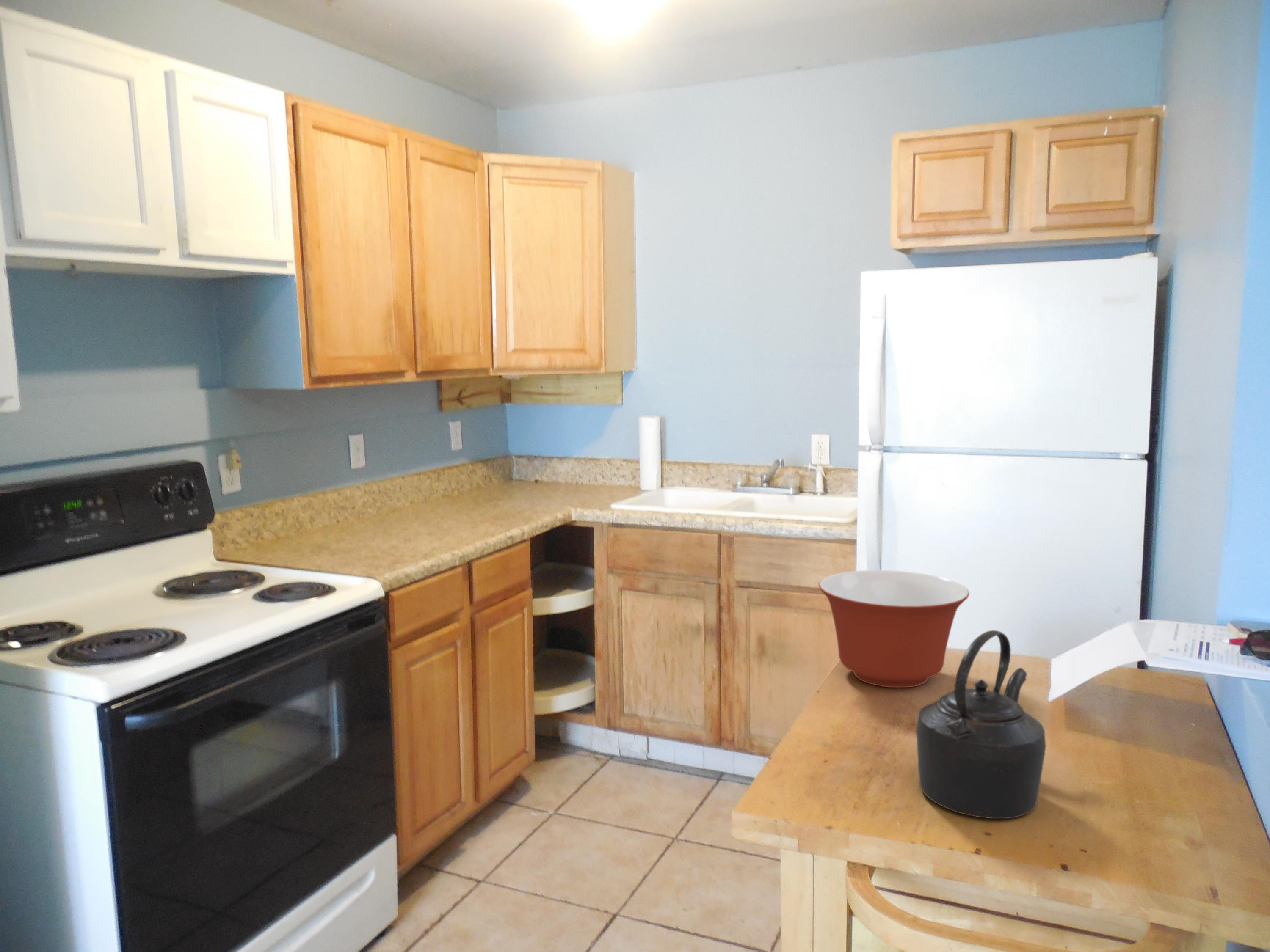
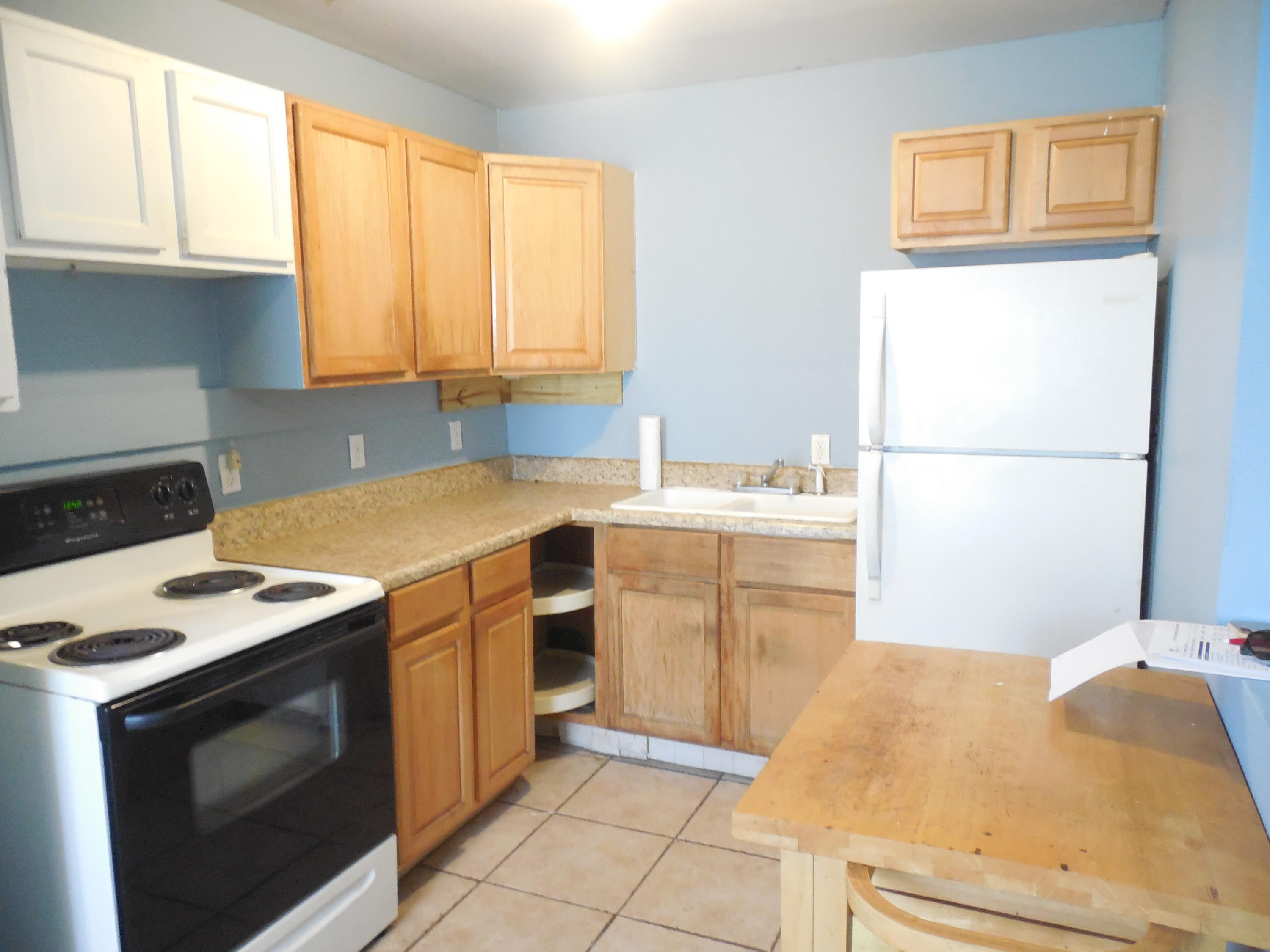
- mixing bowl [818,570,970,688]
- kettle [916,630,1046,819]
